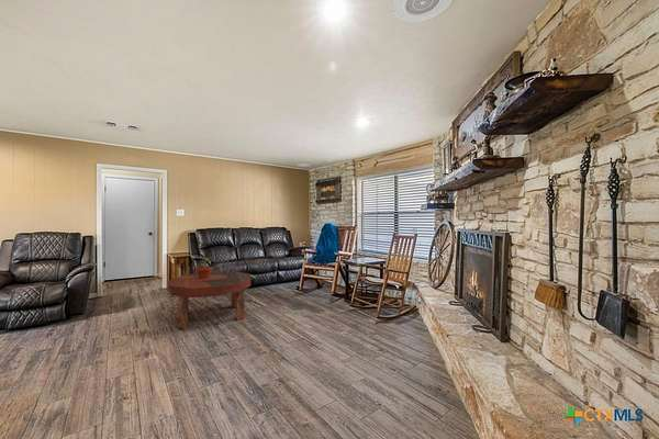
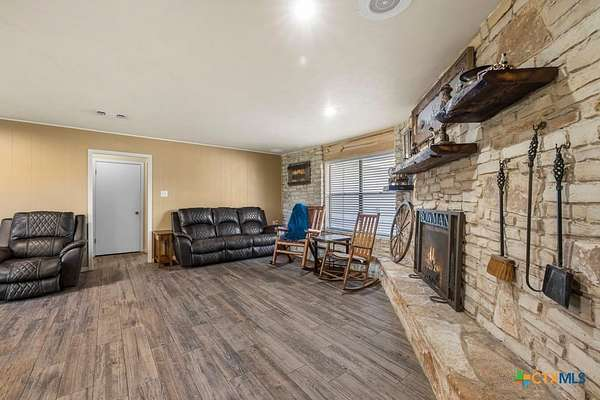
- potted plant [194,251,214,279]
- coffee table [166,270,252,331]
